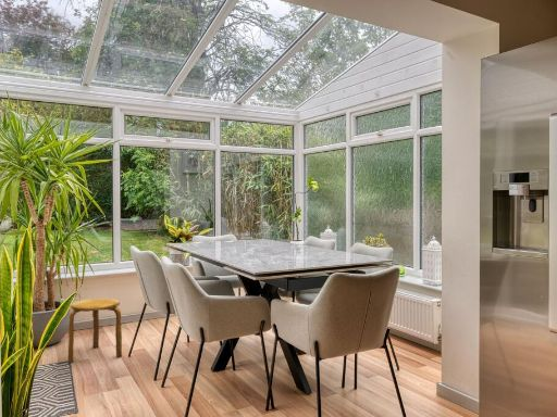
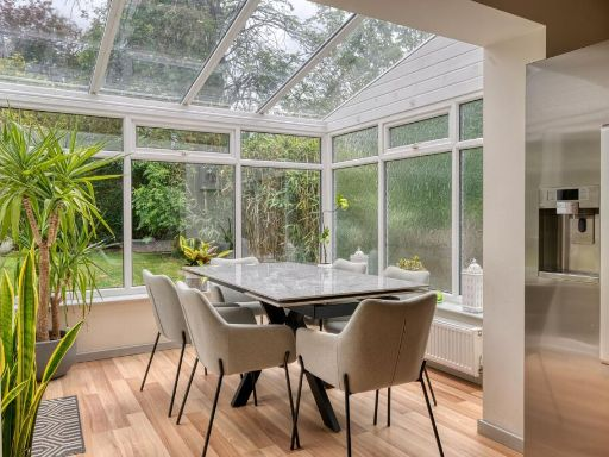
- stool [67,298,123,364]
